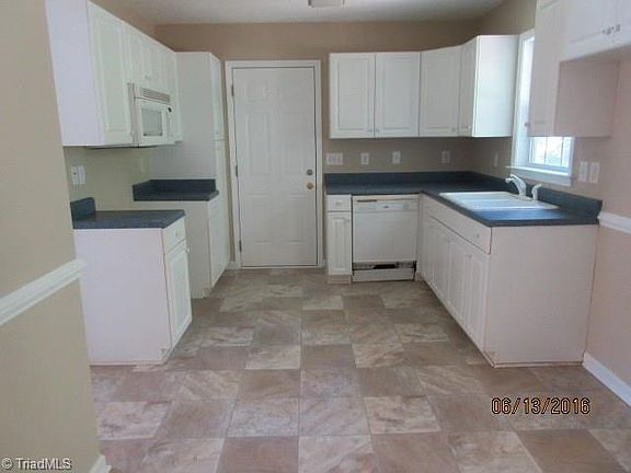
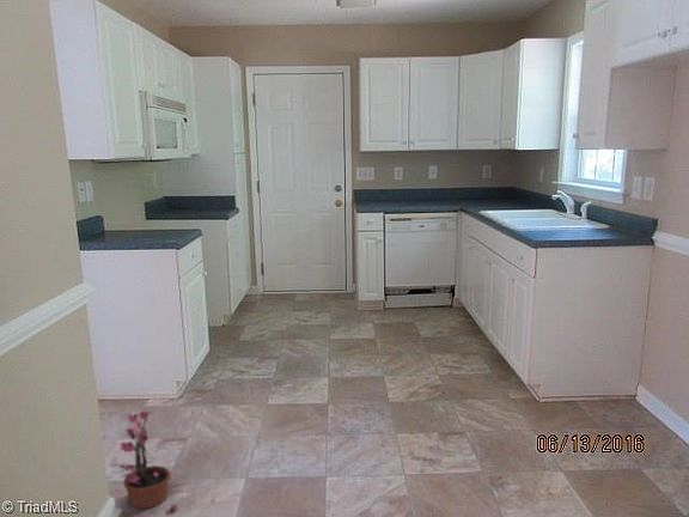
+ potted plant [120,409,178,511]
